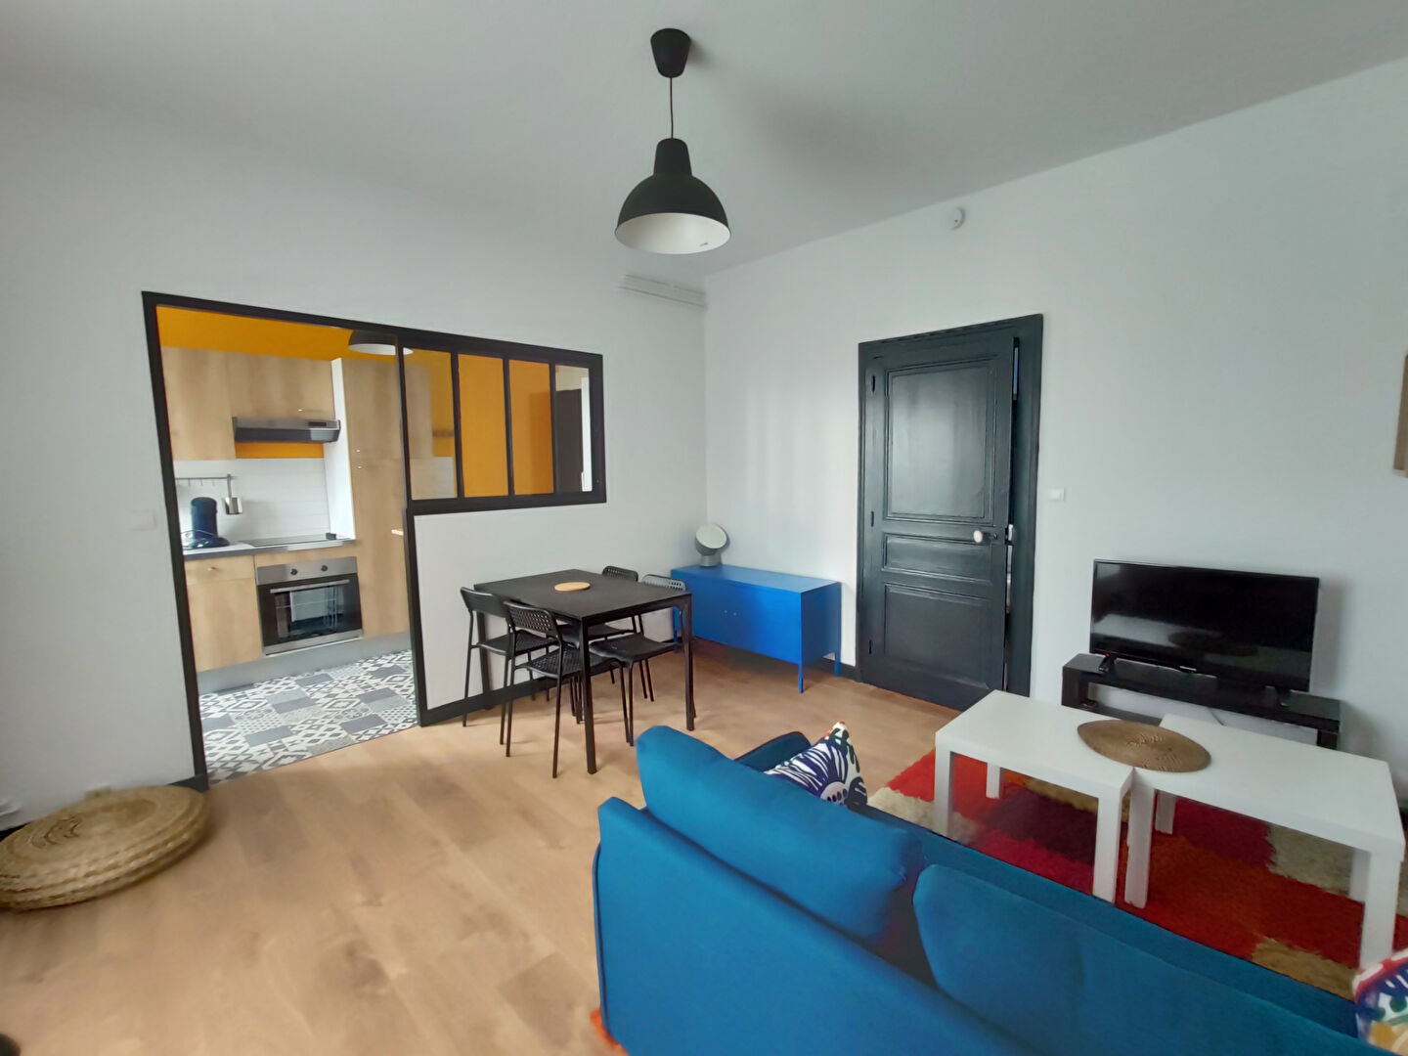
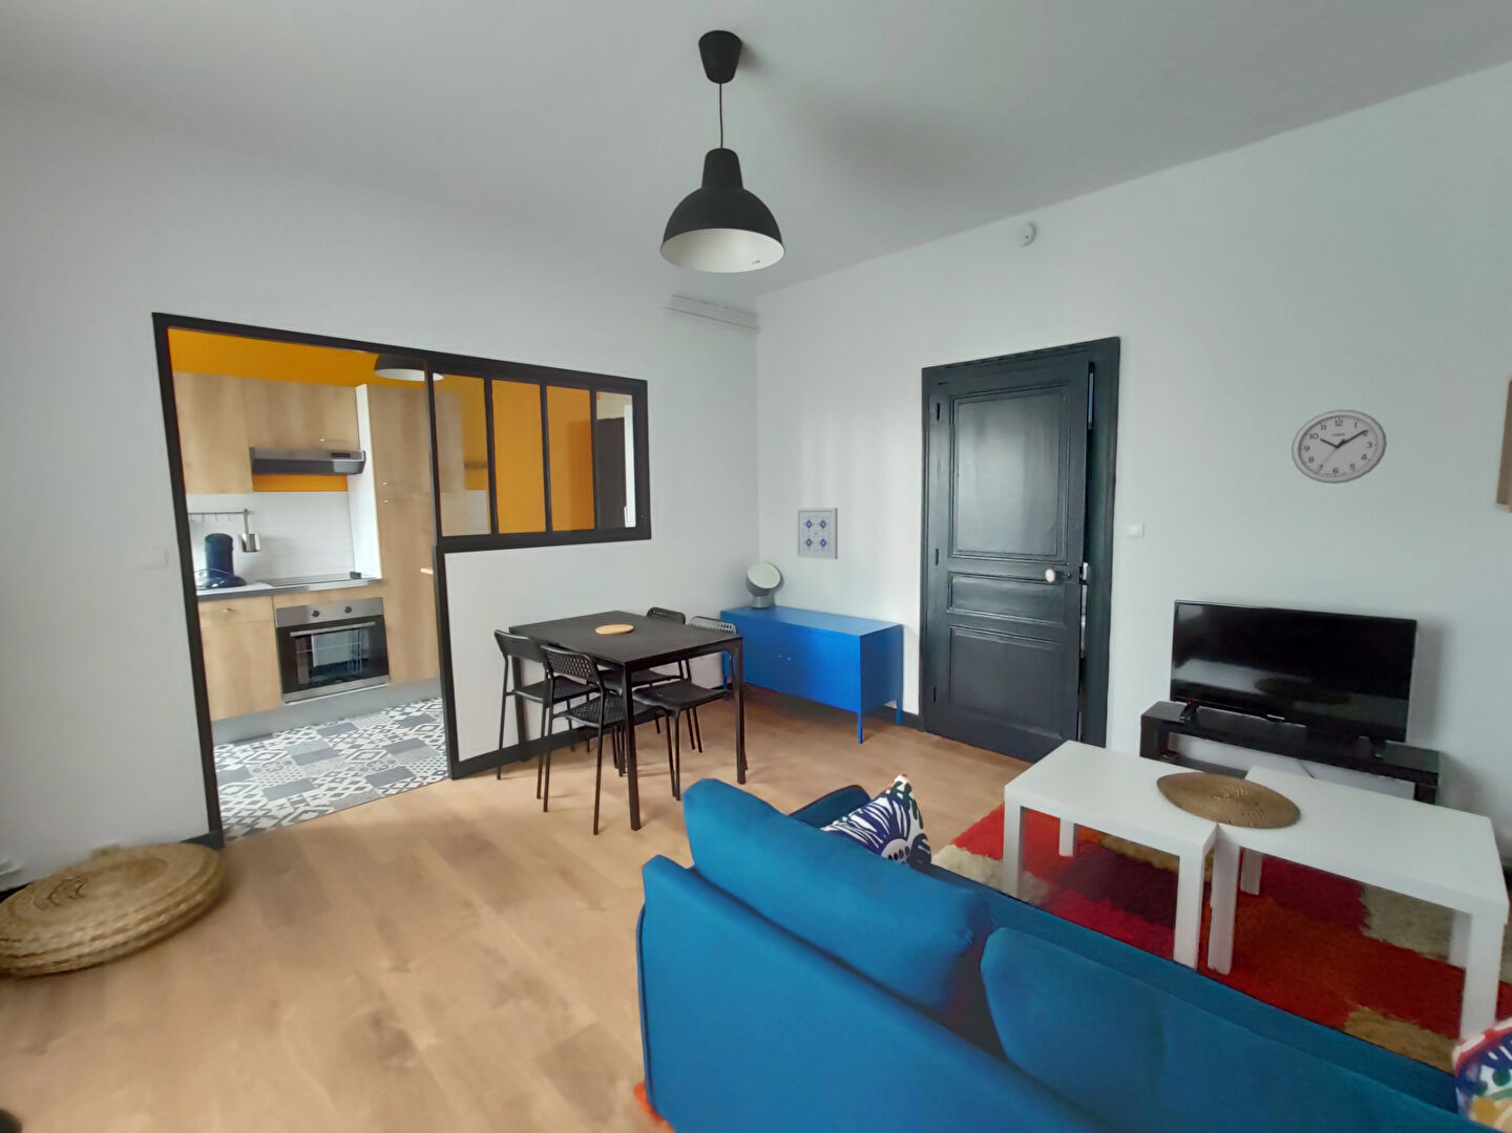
+ wall clock [1291,409,1388,484]
+ wall art [795,507,839,561]
